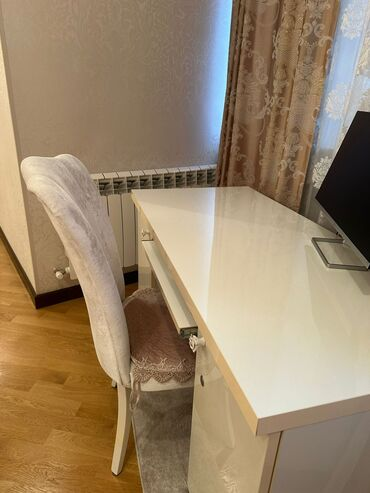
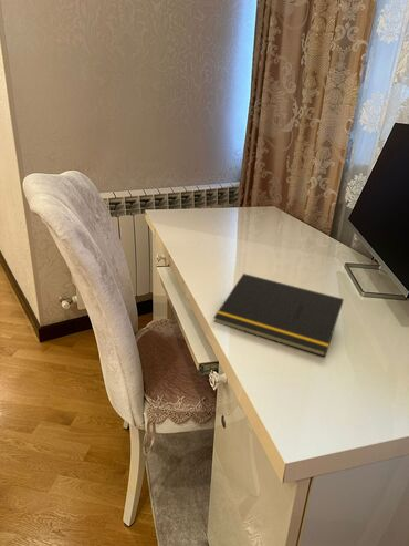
+ notepad [212,272,345,358]
